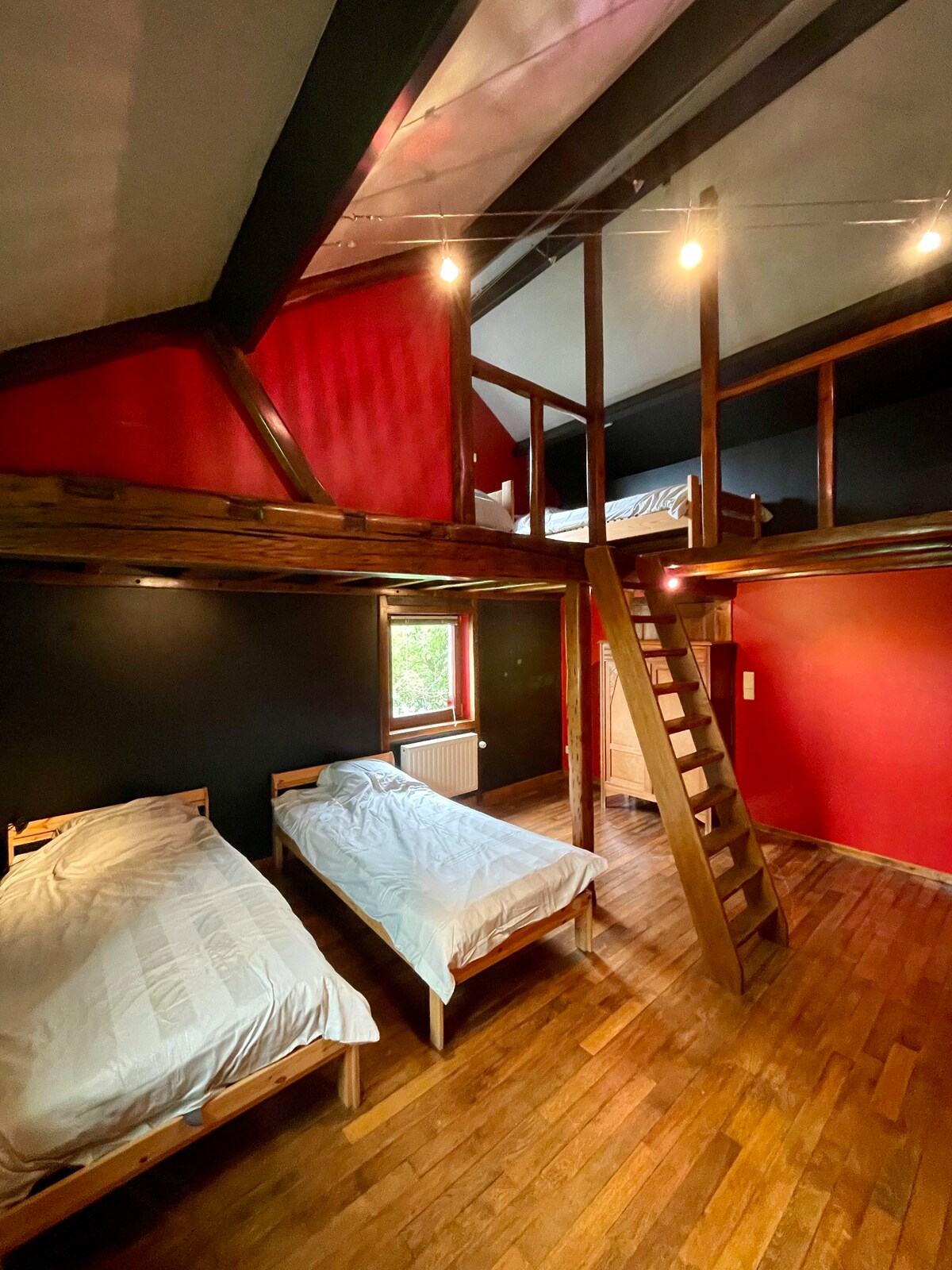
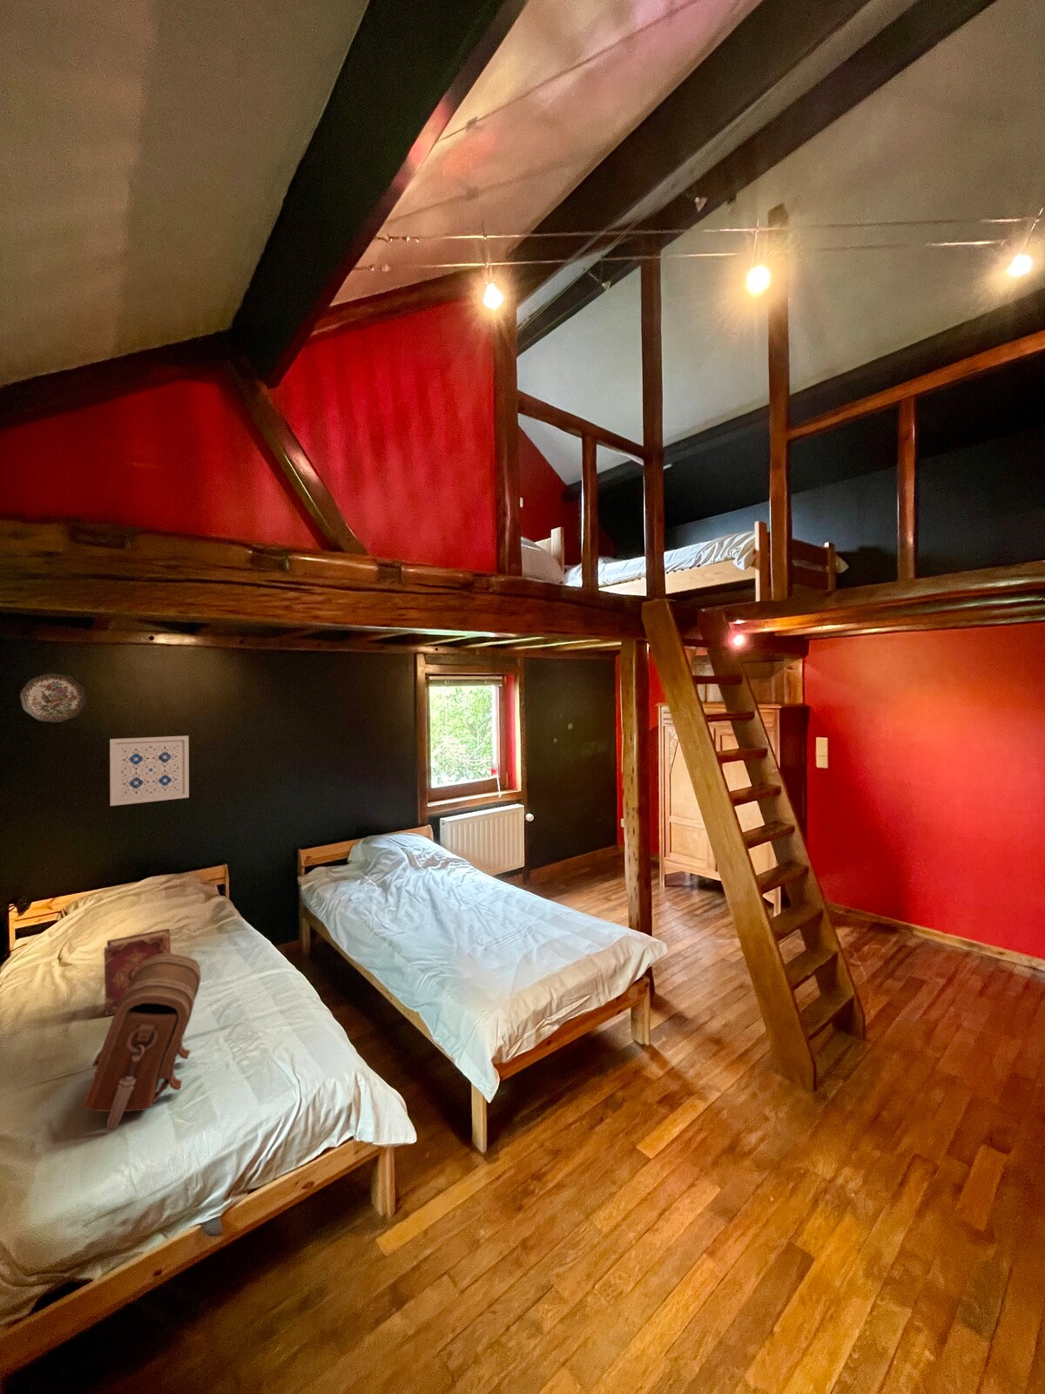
+ pouch [82,953,202,1134]
+ hardback book [103,928,171,1016]
+ decorative plate [19,673,87,723]
+ wall art [109,734,190,807]
